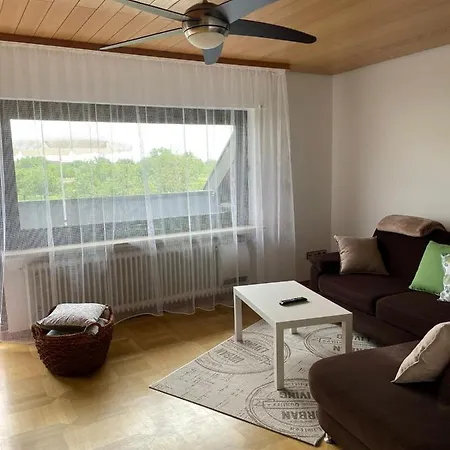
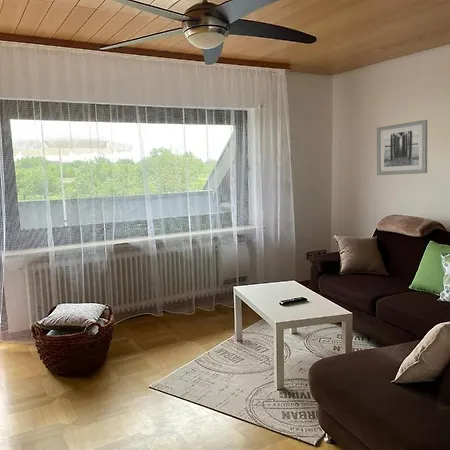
+ wall art [376,119,428,176]
